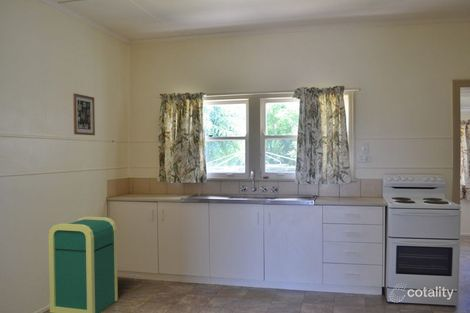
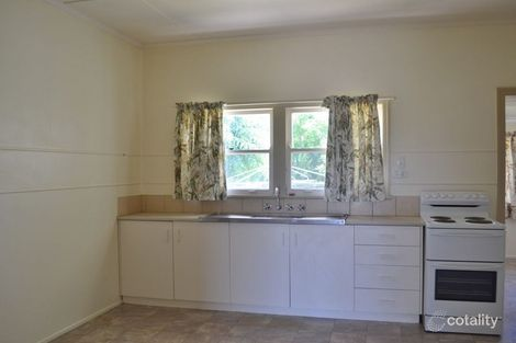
- wall art [72,92,96,136]
- trash can [48,216,119,313]
